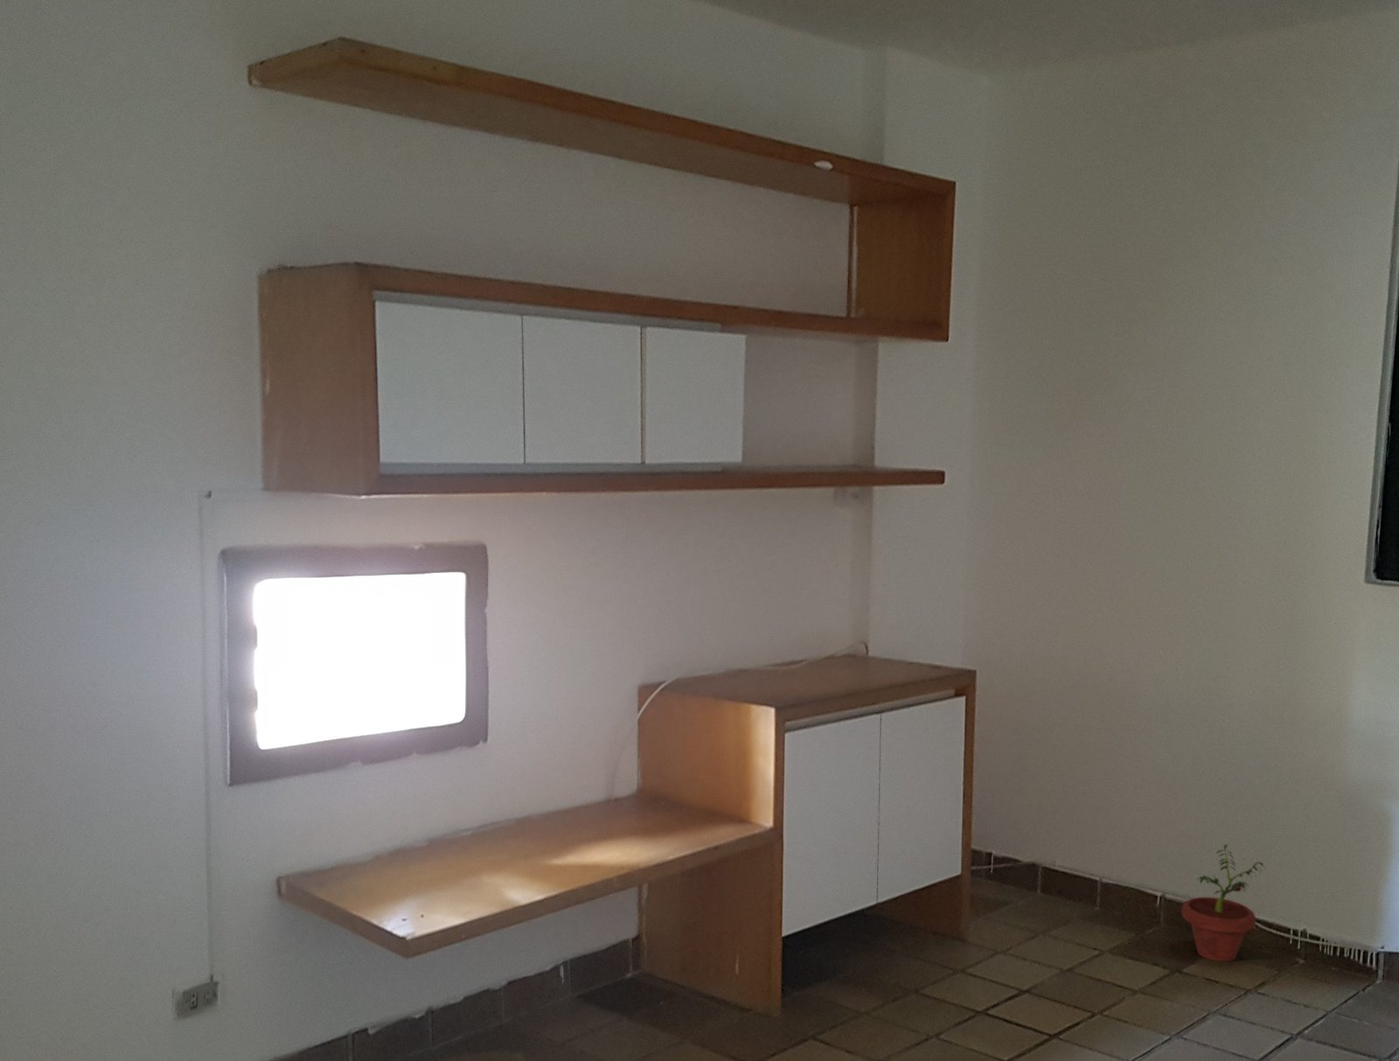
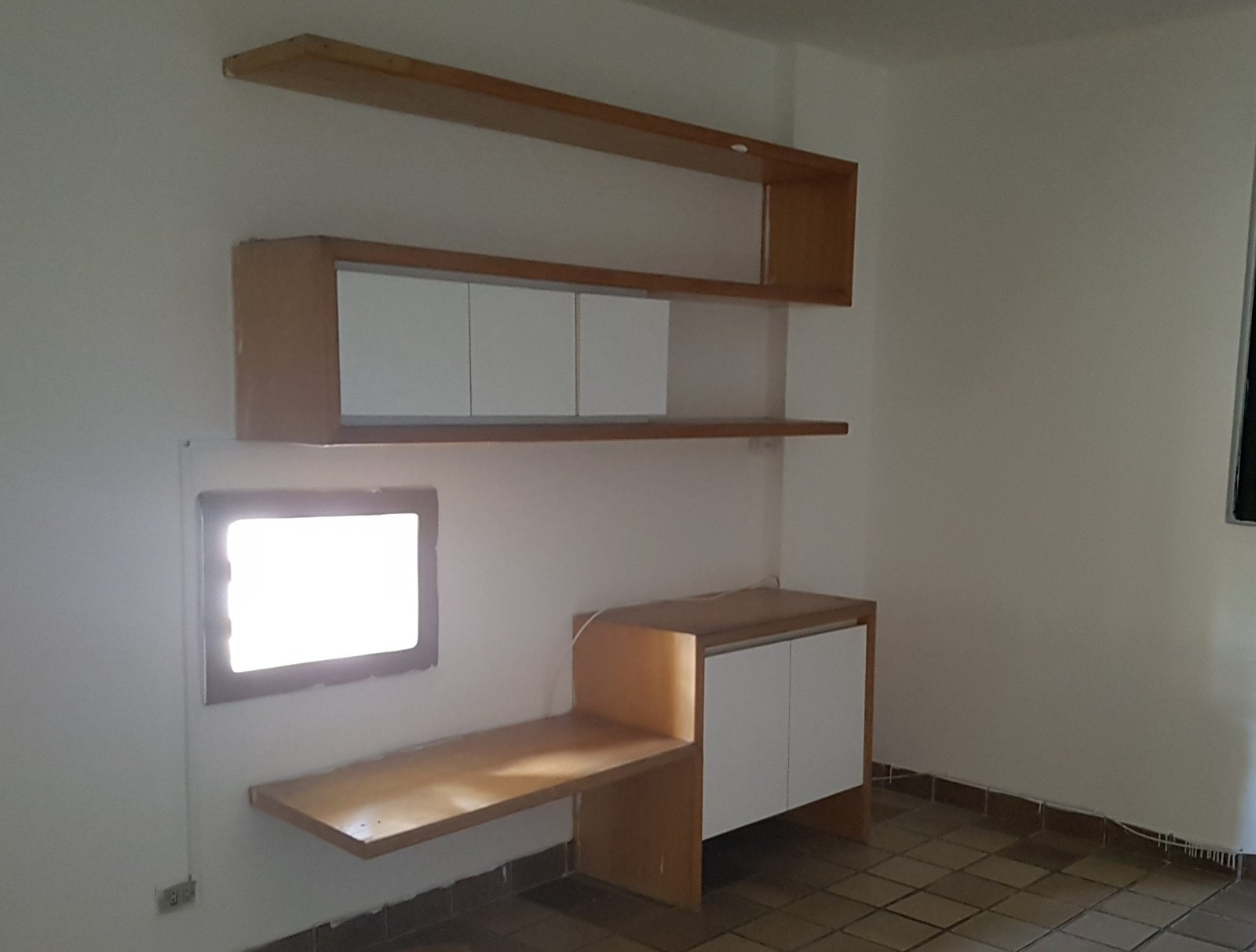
- potted plant [1181,844,1266,962]
